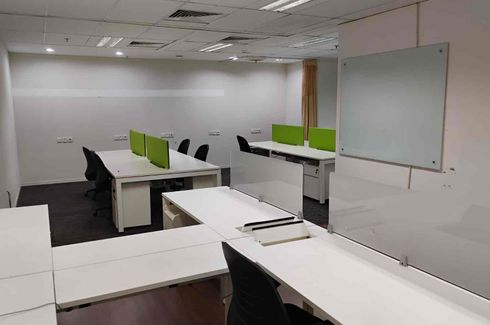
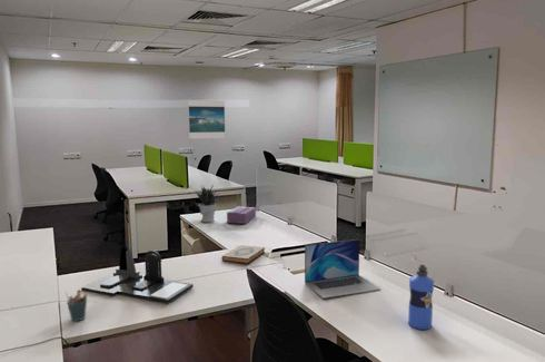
+ desk organizer [80,246,195,304]
+ laptop [304,238,382,300]
+ pen holder [65,288,89,322]
+ water bottle [407,264,435,331]
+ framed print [187,99,226,140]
+ hardback book [220,245,266,265]
+ potted plant [194,183,220,223]
+ tissue box [226,205,257,225]
